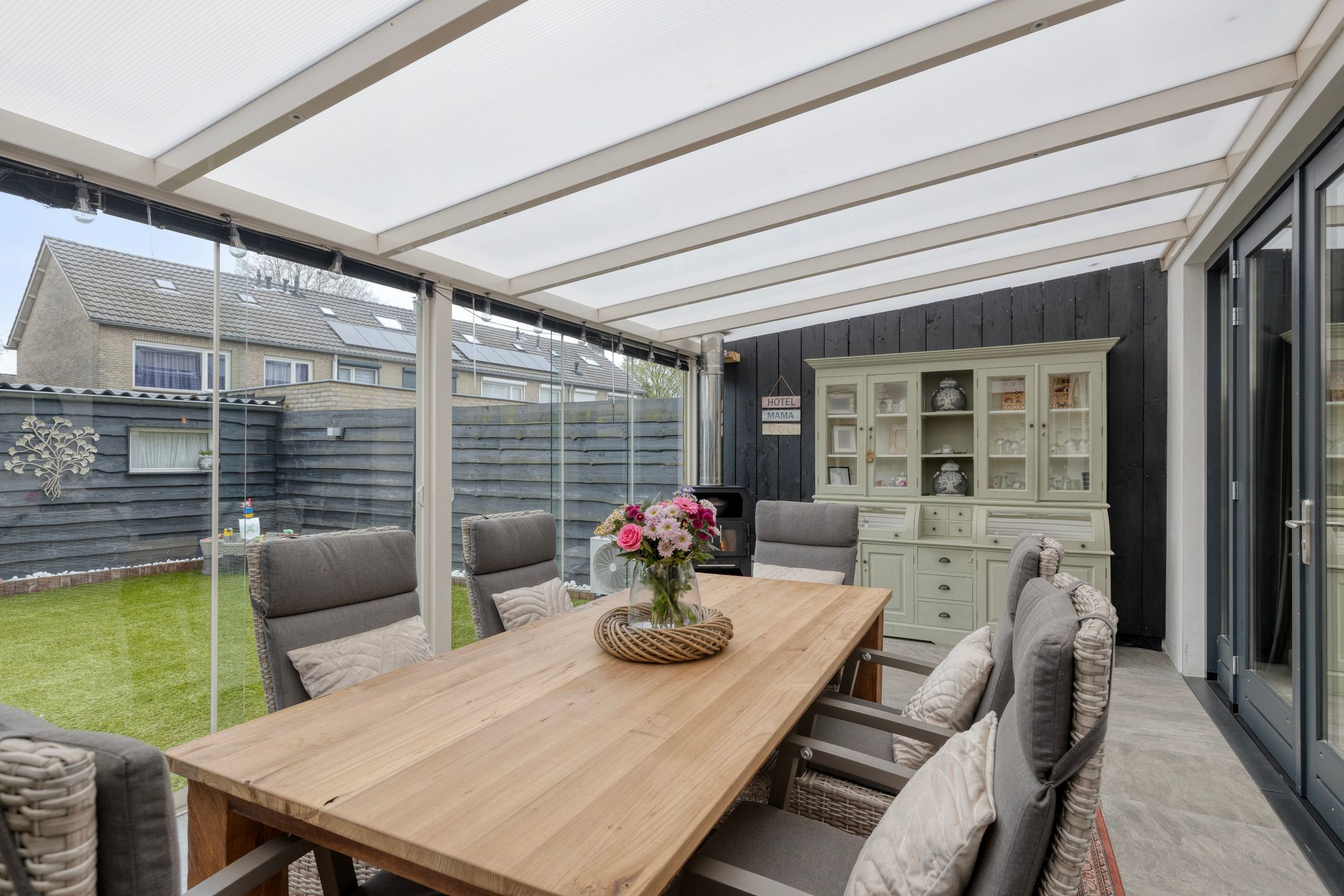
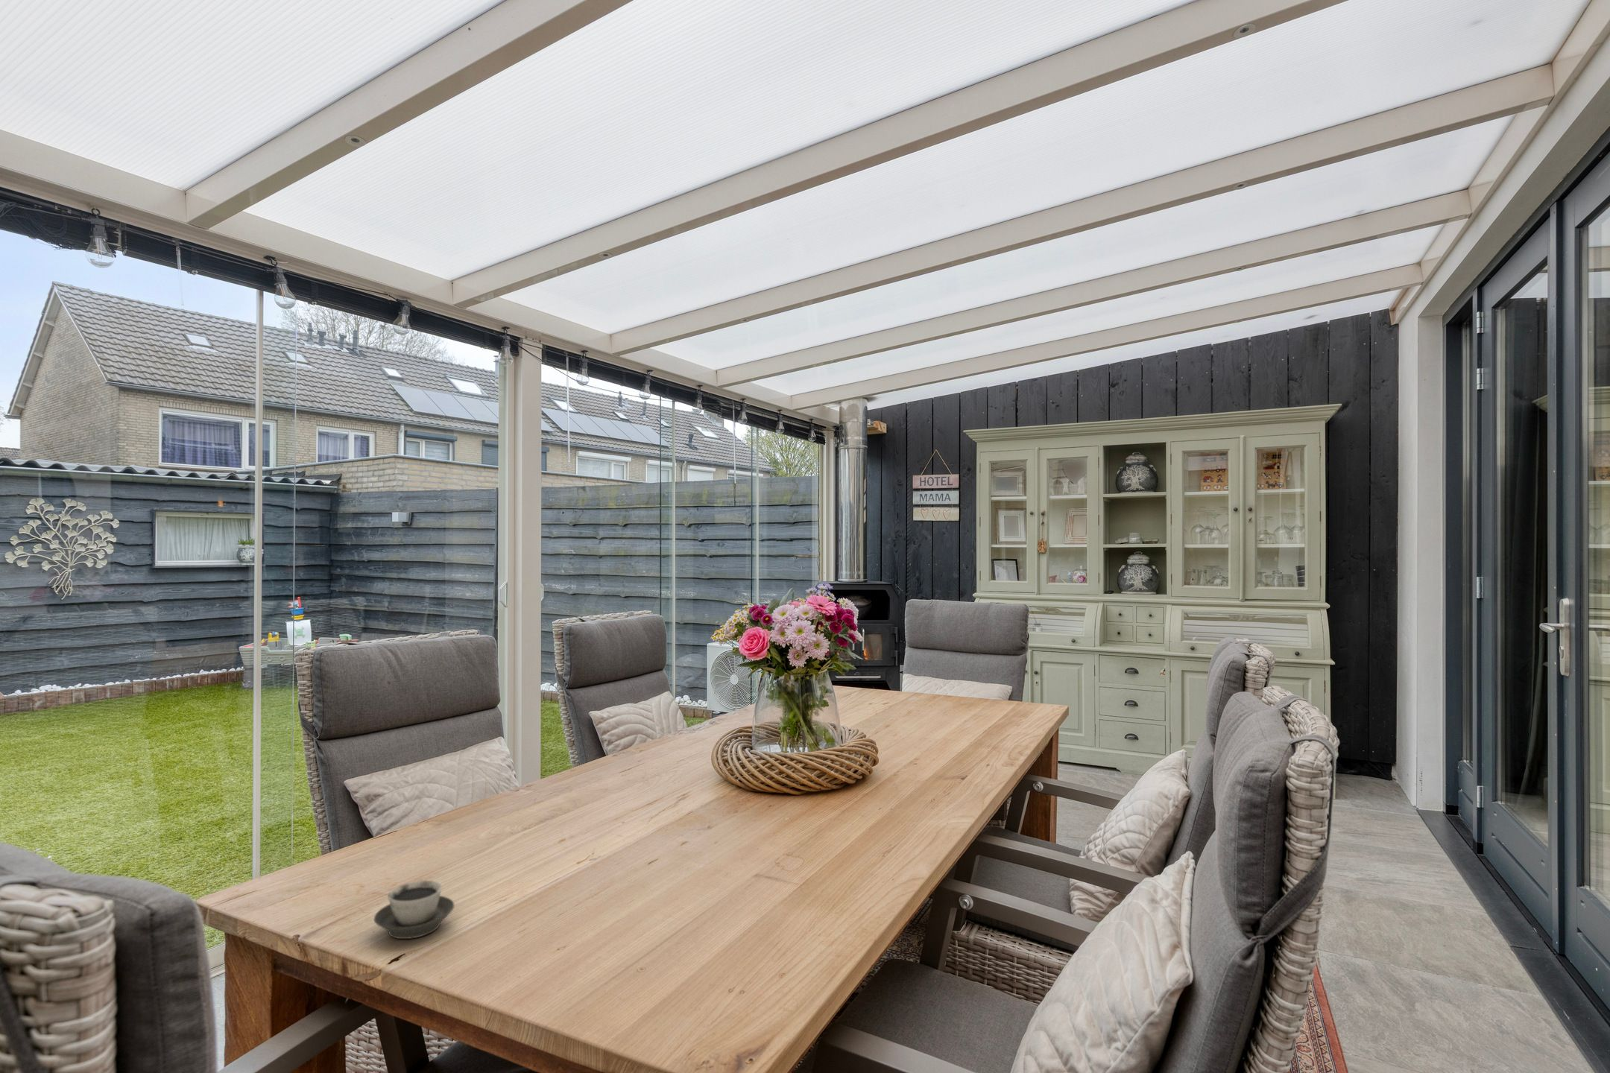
+ cup [374,880,455,940]
